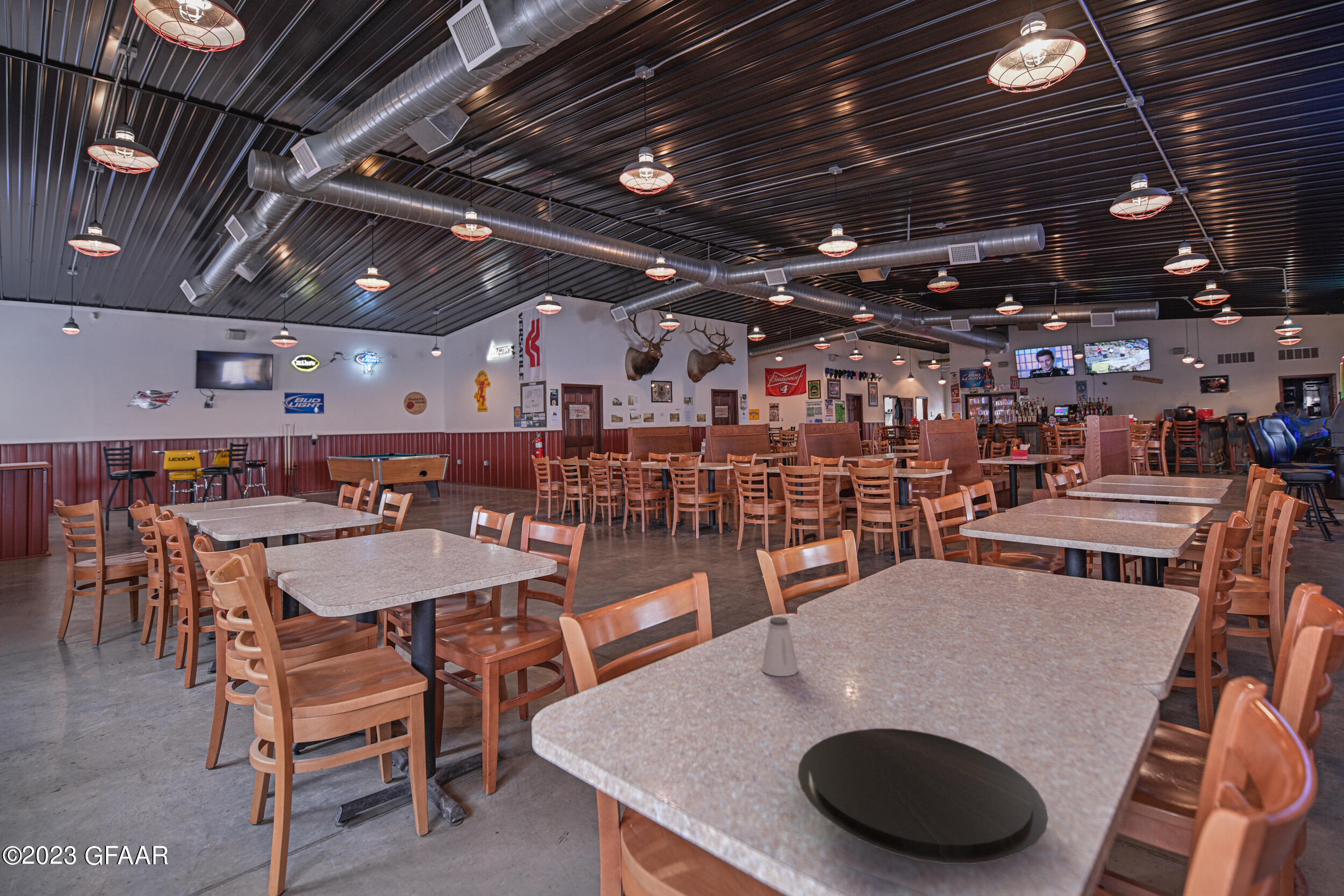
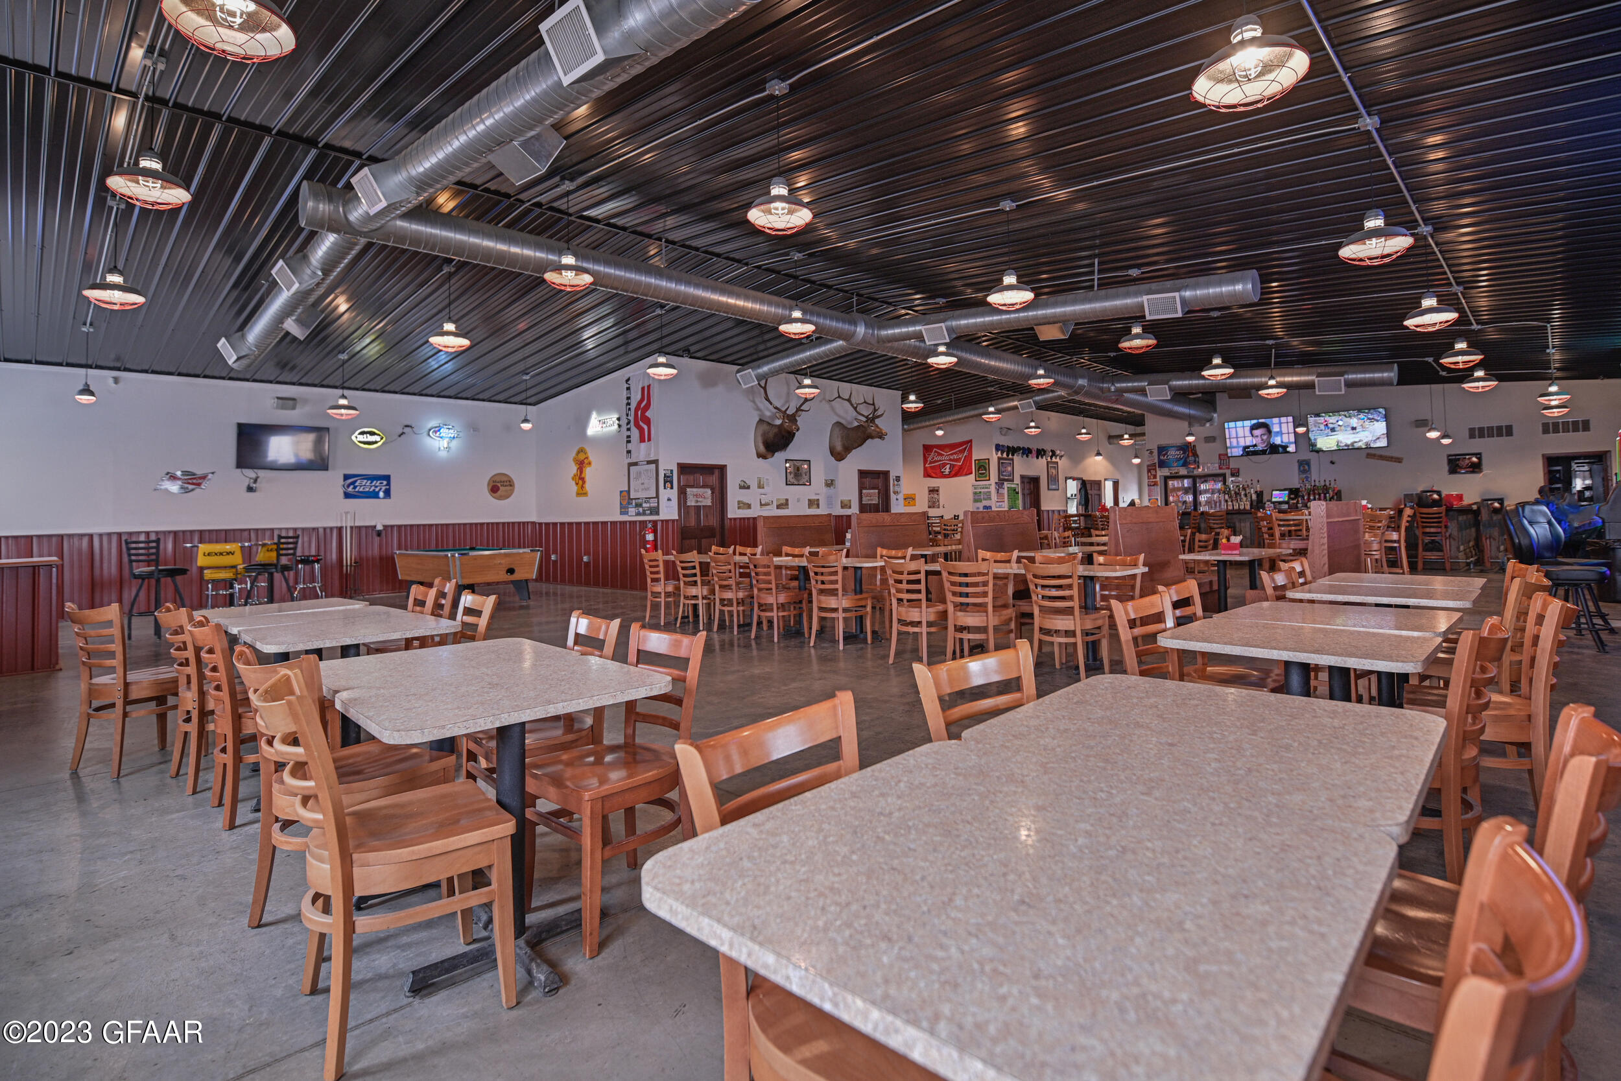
- saltshaker [761,617,799,677]
- plate [797,728,1049,865]
